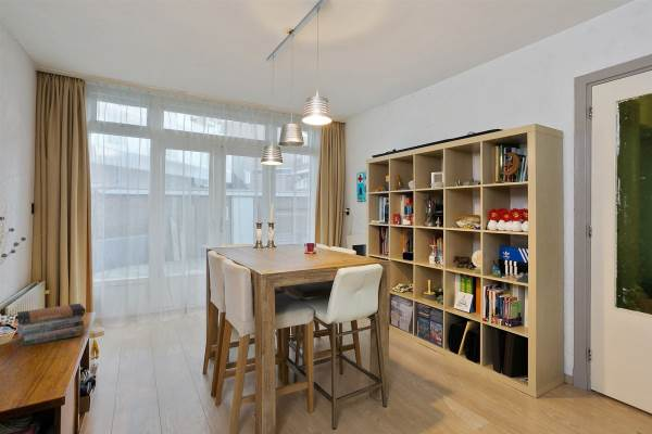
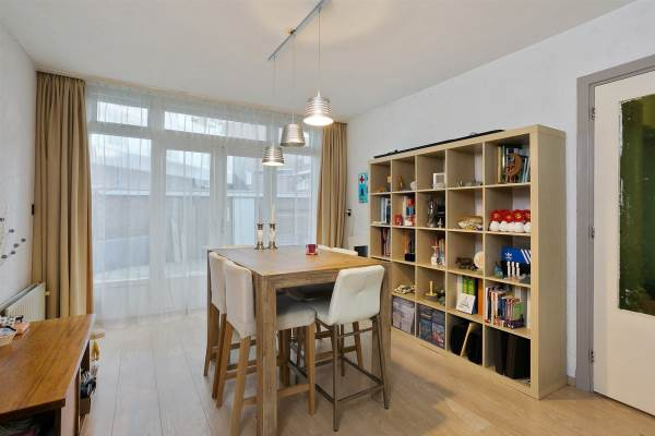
- book stack [15,303,87,347]
